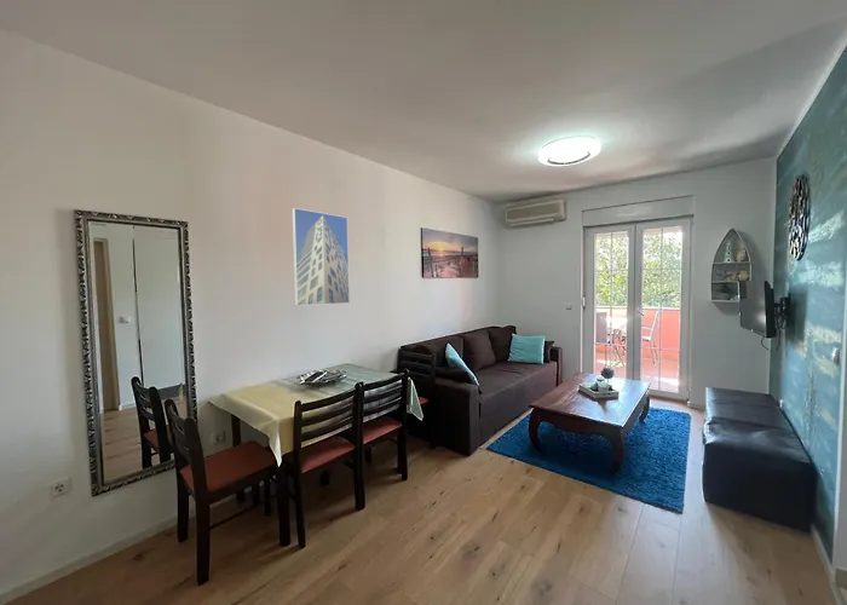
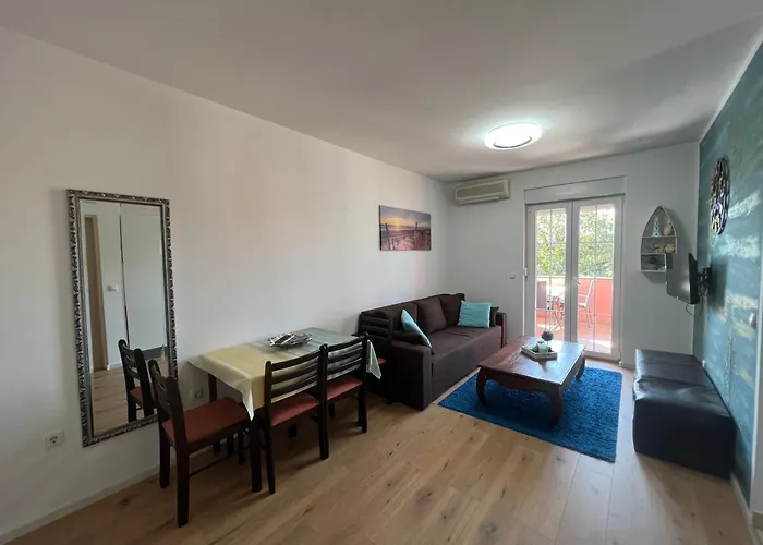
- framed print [290,207,351,307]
